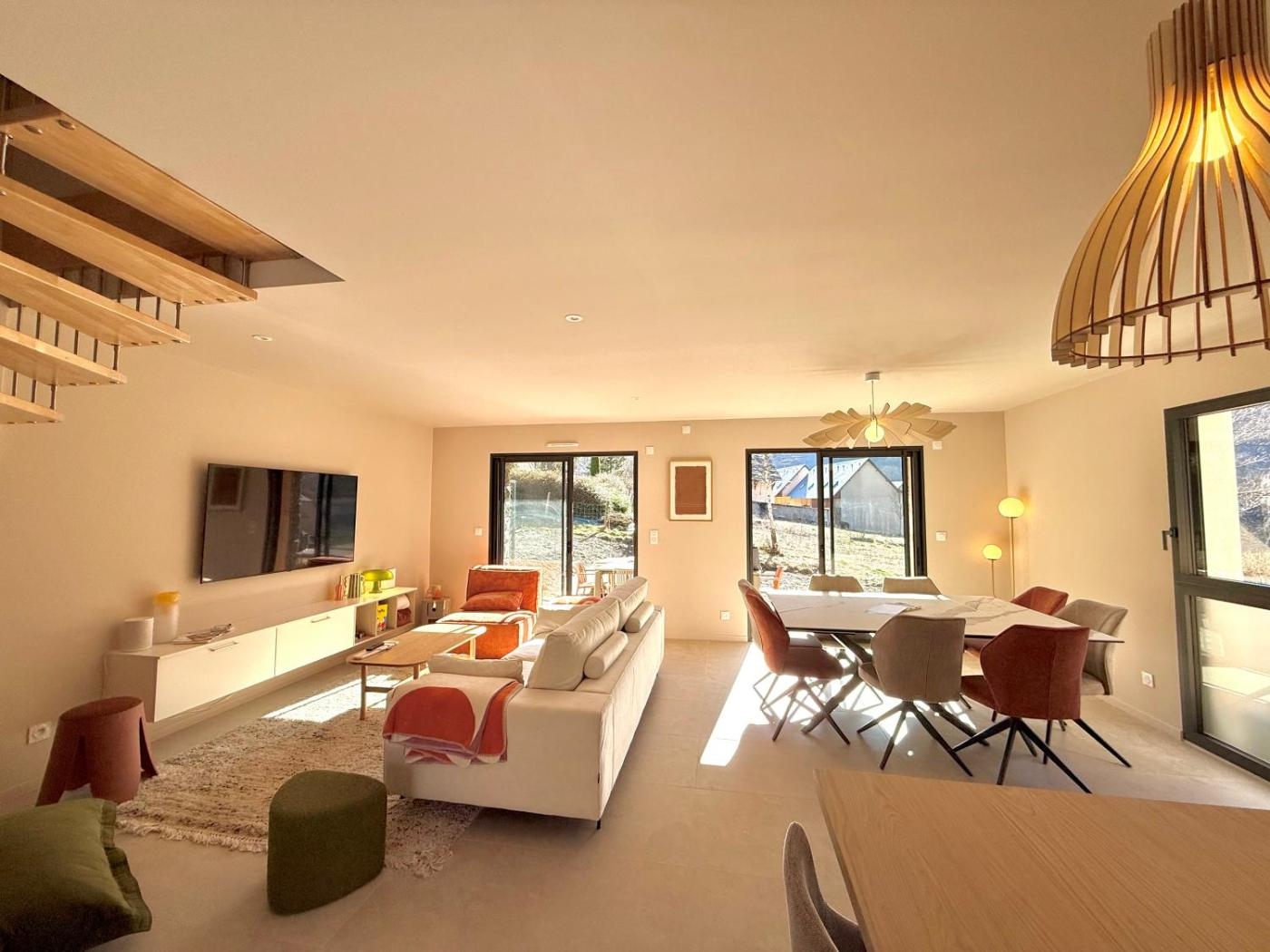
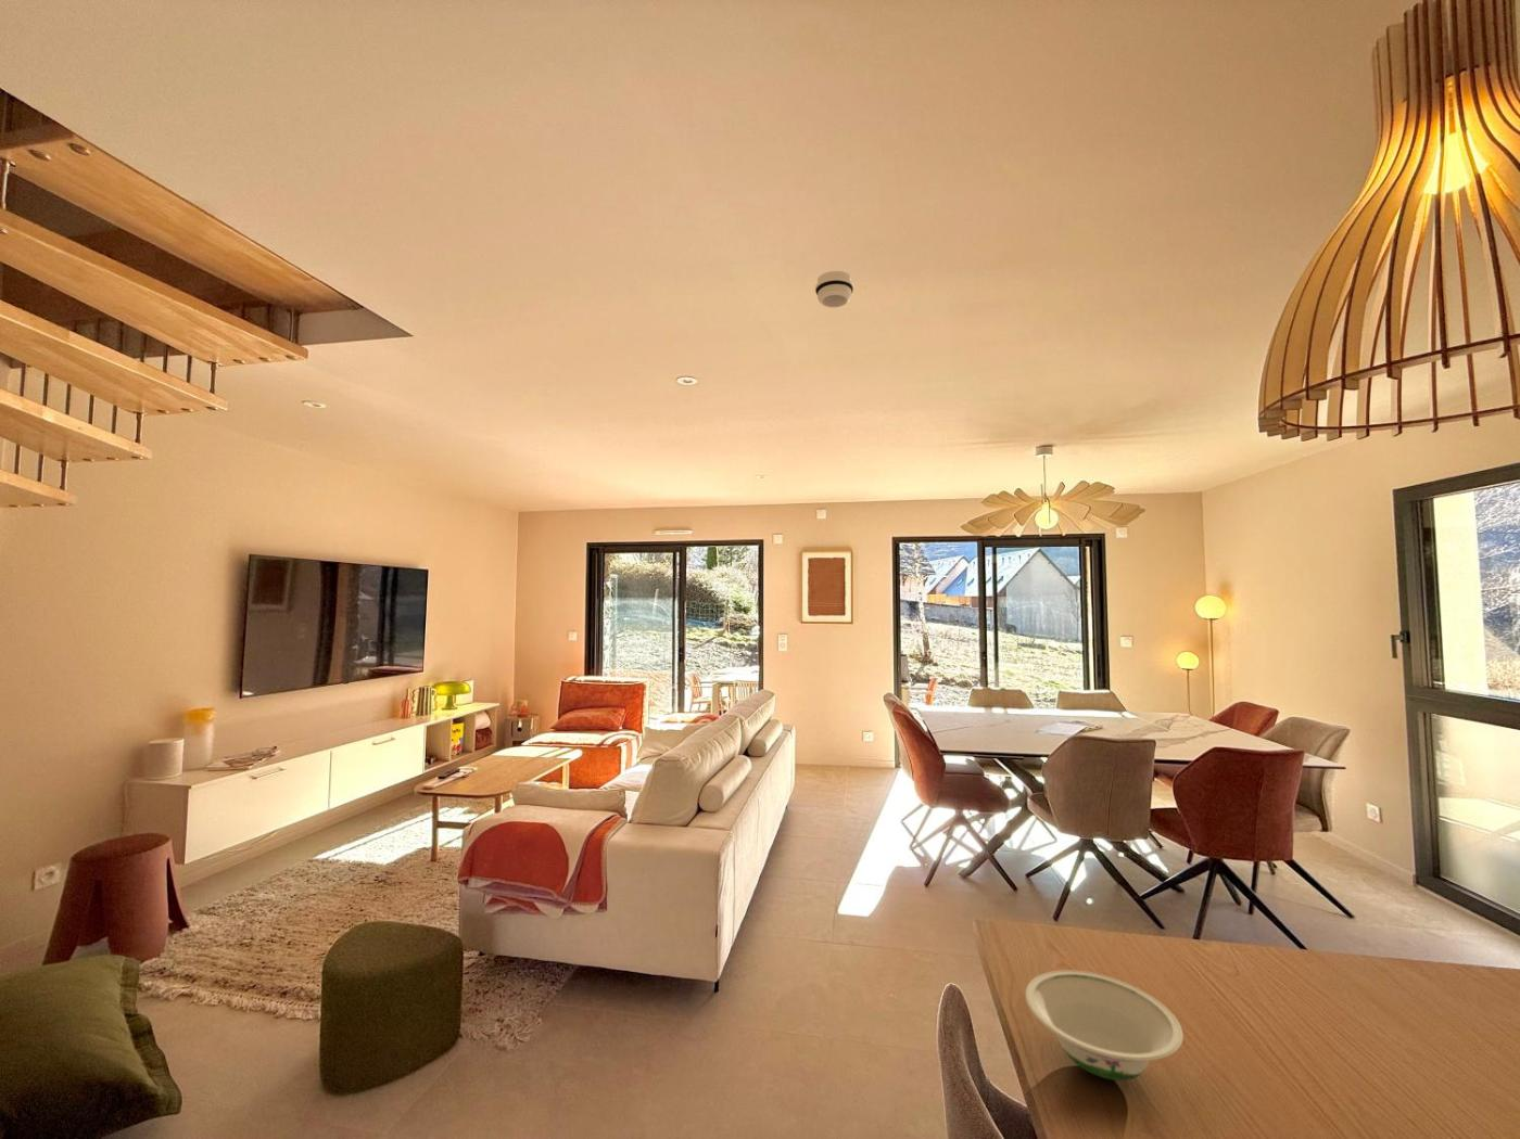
+ smoke detector [814,270,855,309]
+ bowl [1023,969,1185,1082]
